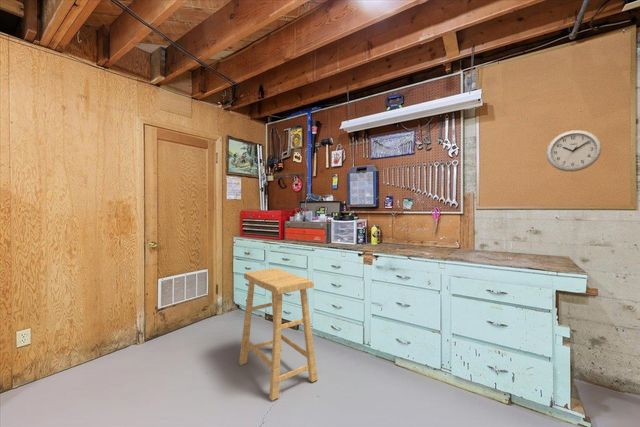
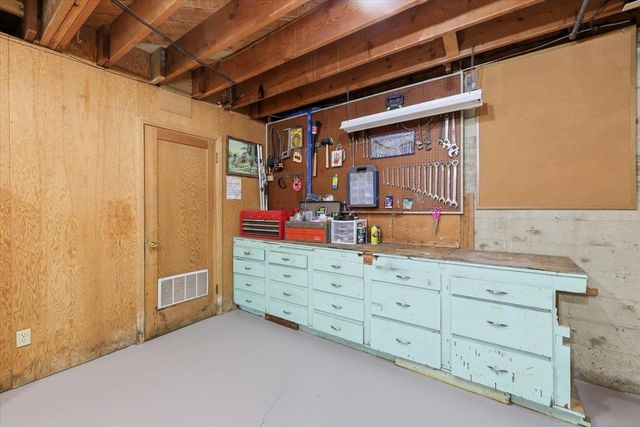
- wall clock [545,129,602,173]
- stool [238,267,319,401]
